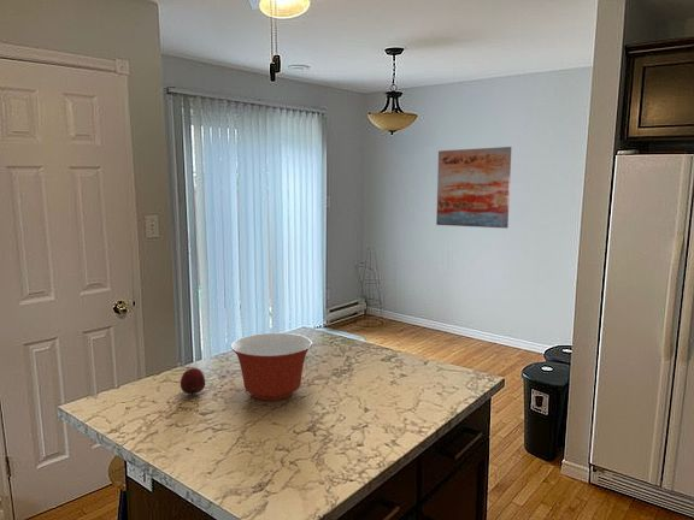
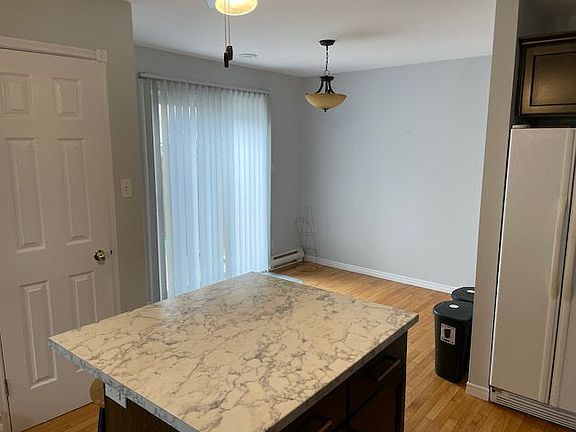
- apple [180,367,206,396]
- mixing bowl [230,332,313,402]
- wall art [435,146,512,229]
